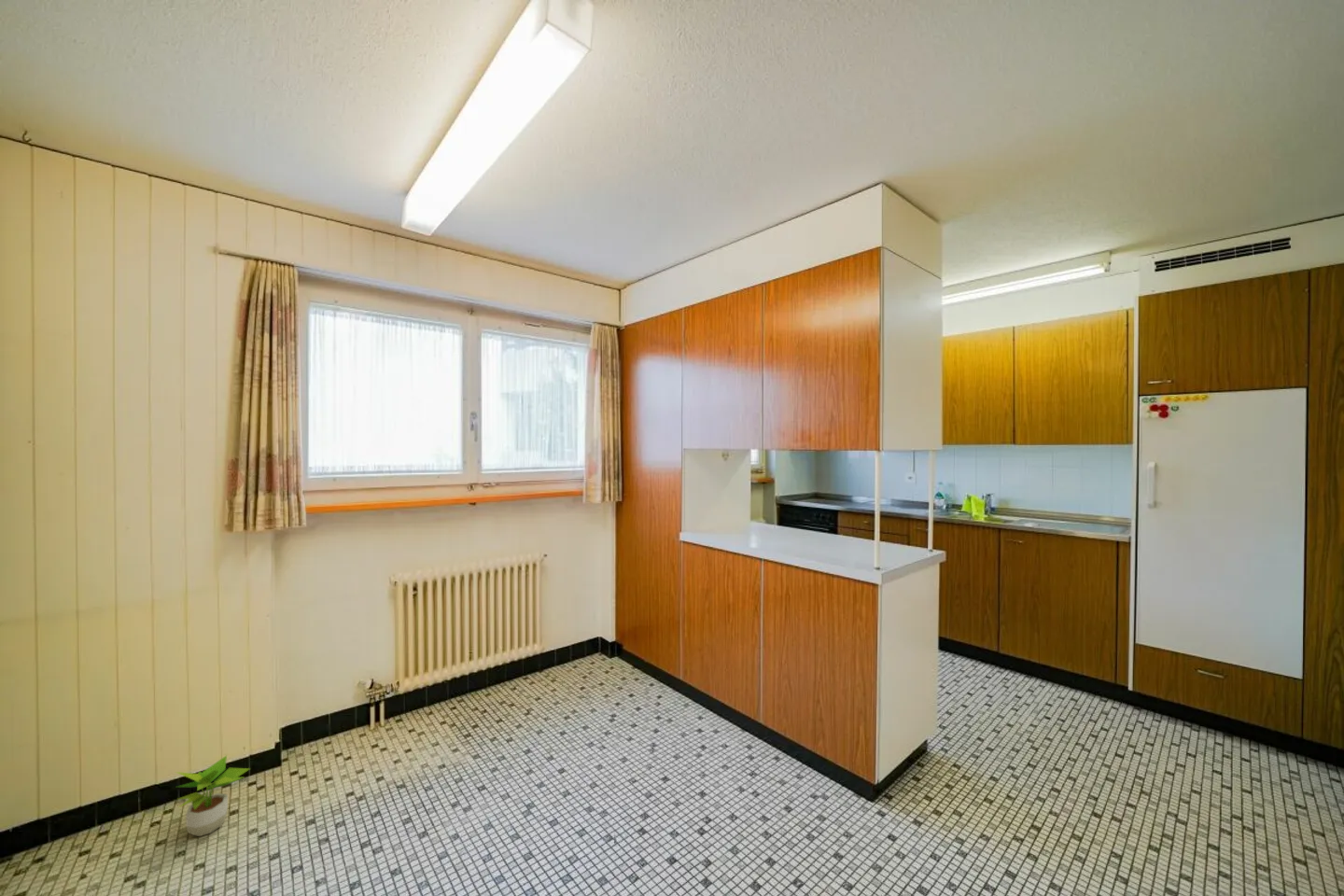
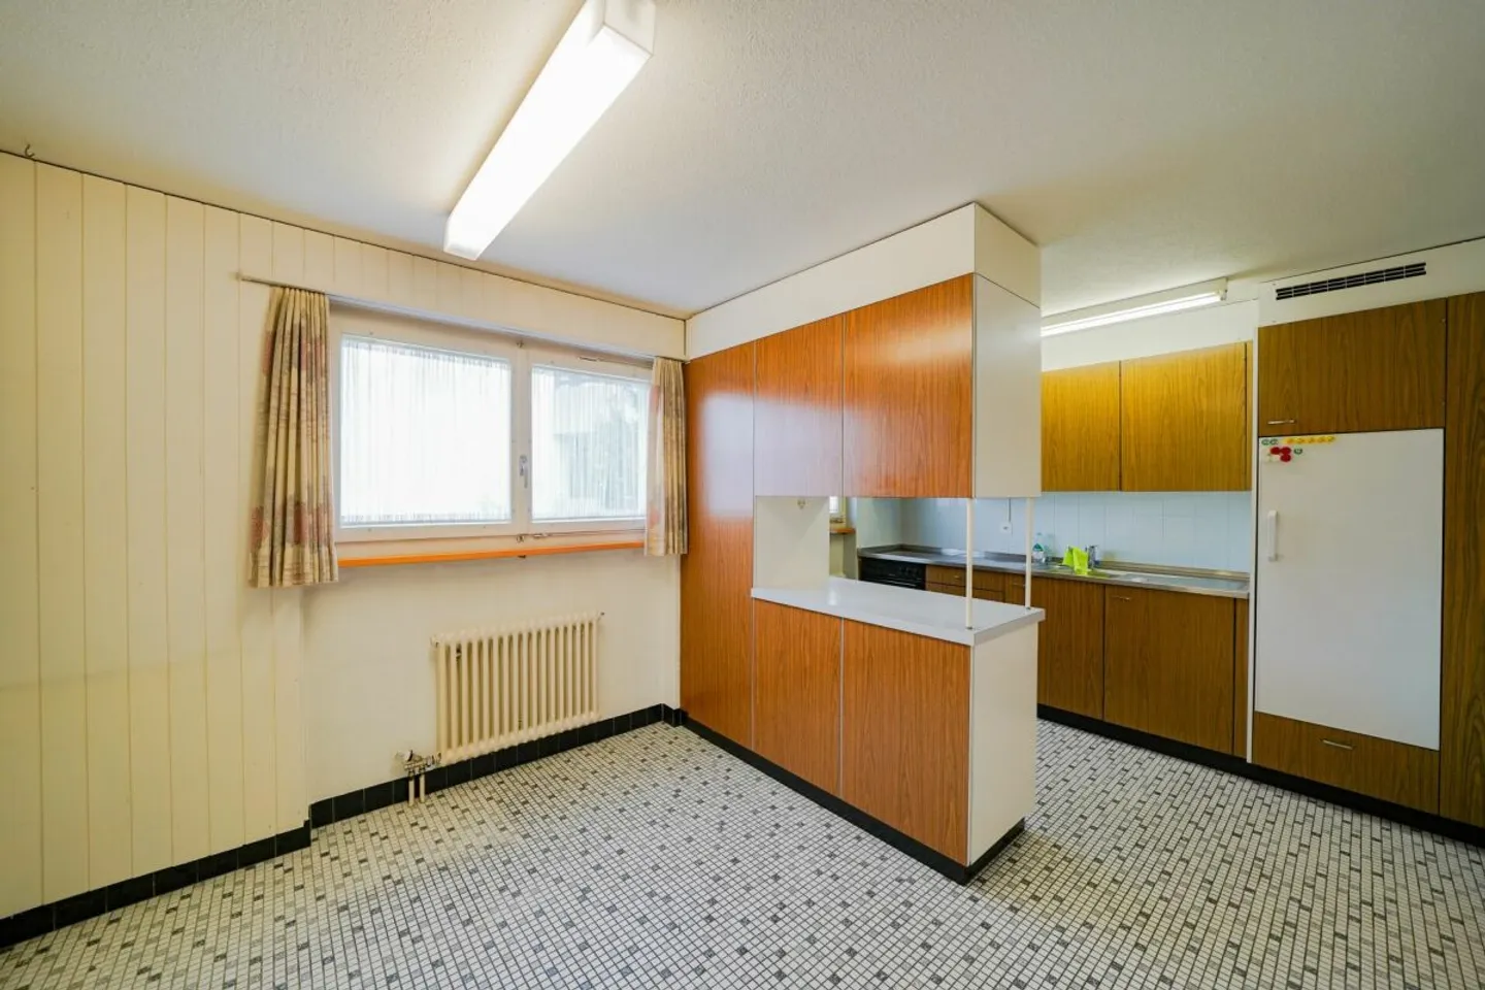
- potted plant [175,754,251,837]
